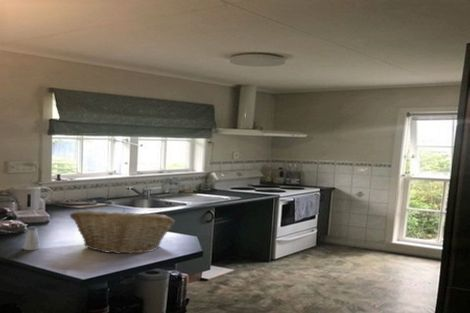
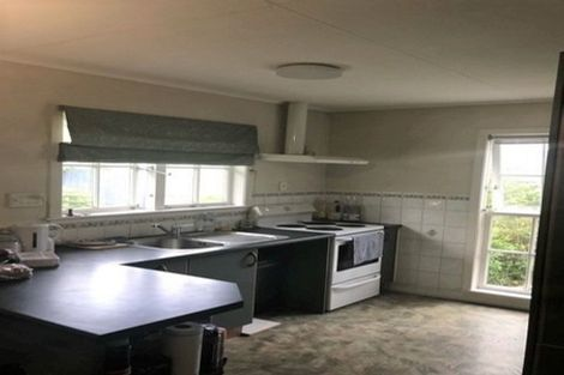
- fruit basket [69,208,175,255]
- saltshaker [22,226,41,251]
